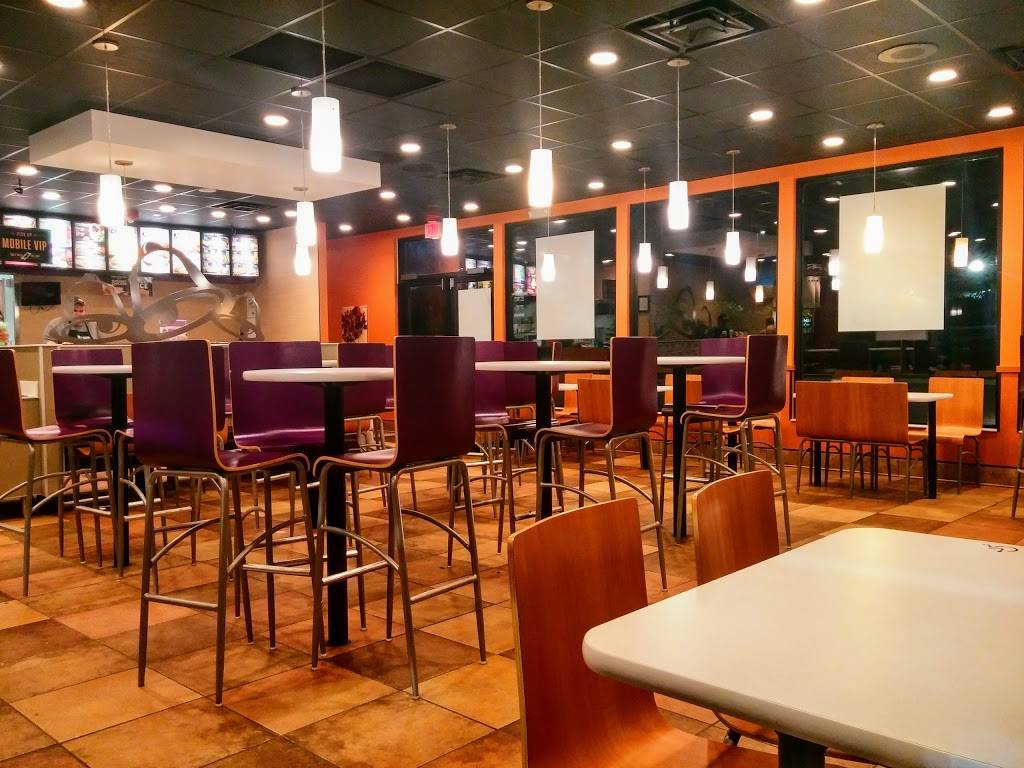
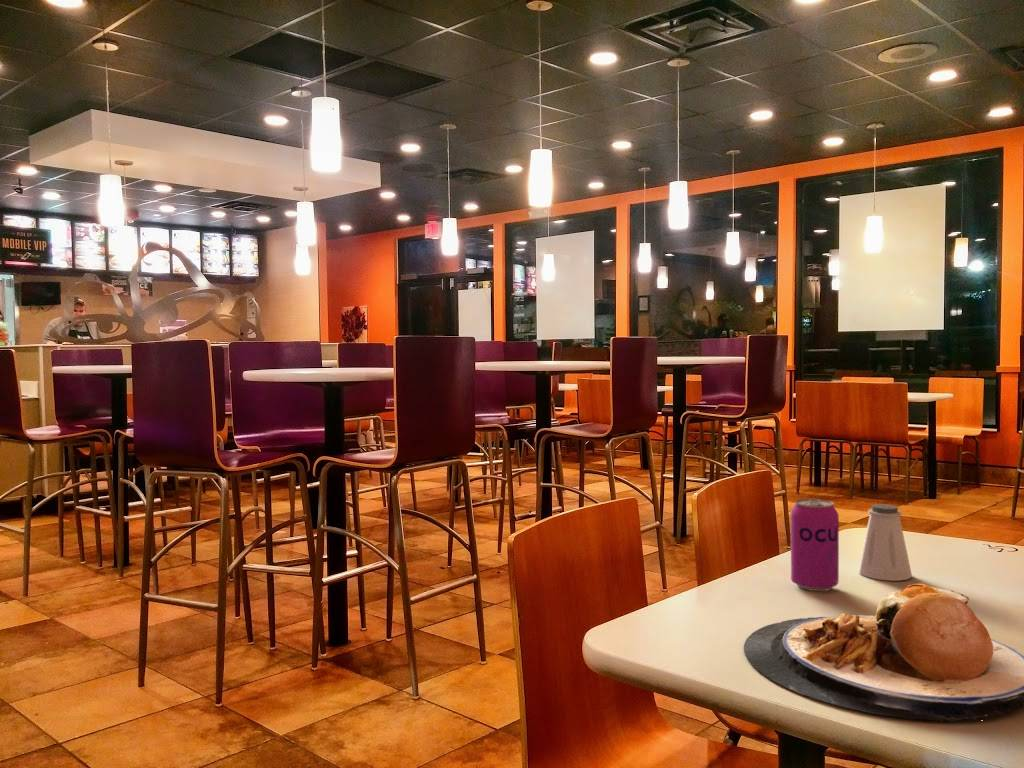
+ beverage can [790,498,840,592]
+ saltshaker [857,503,913,582]
+ plate [743,583,1024,722]
